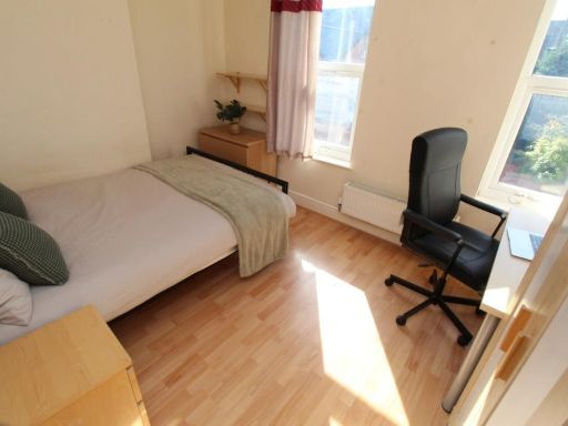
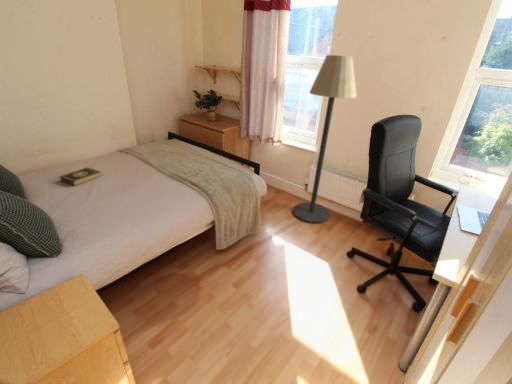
+ floor lamp [292,54,358,224]
+ book [59,166,102,187]
